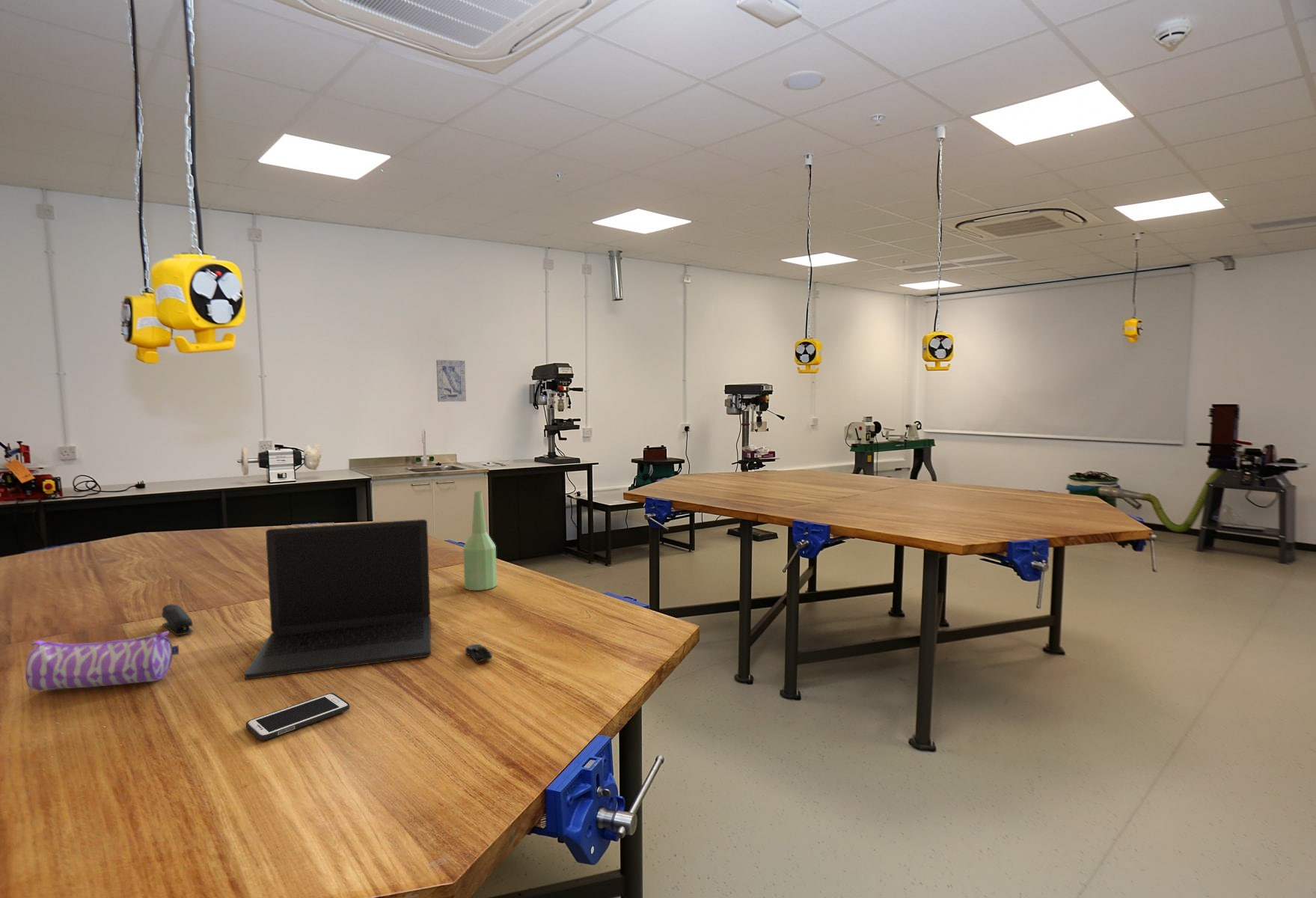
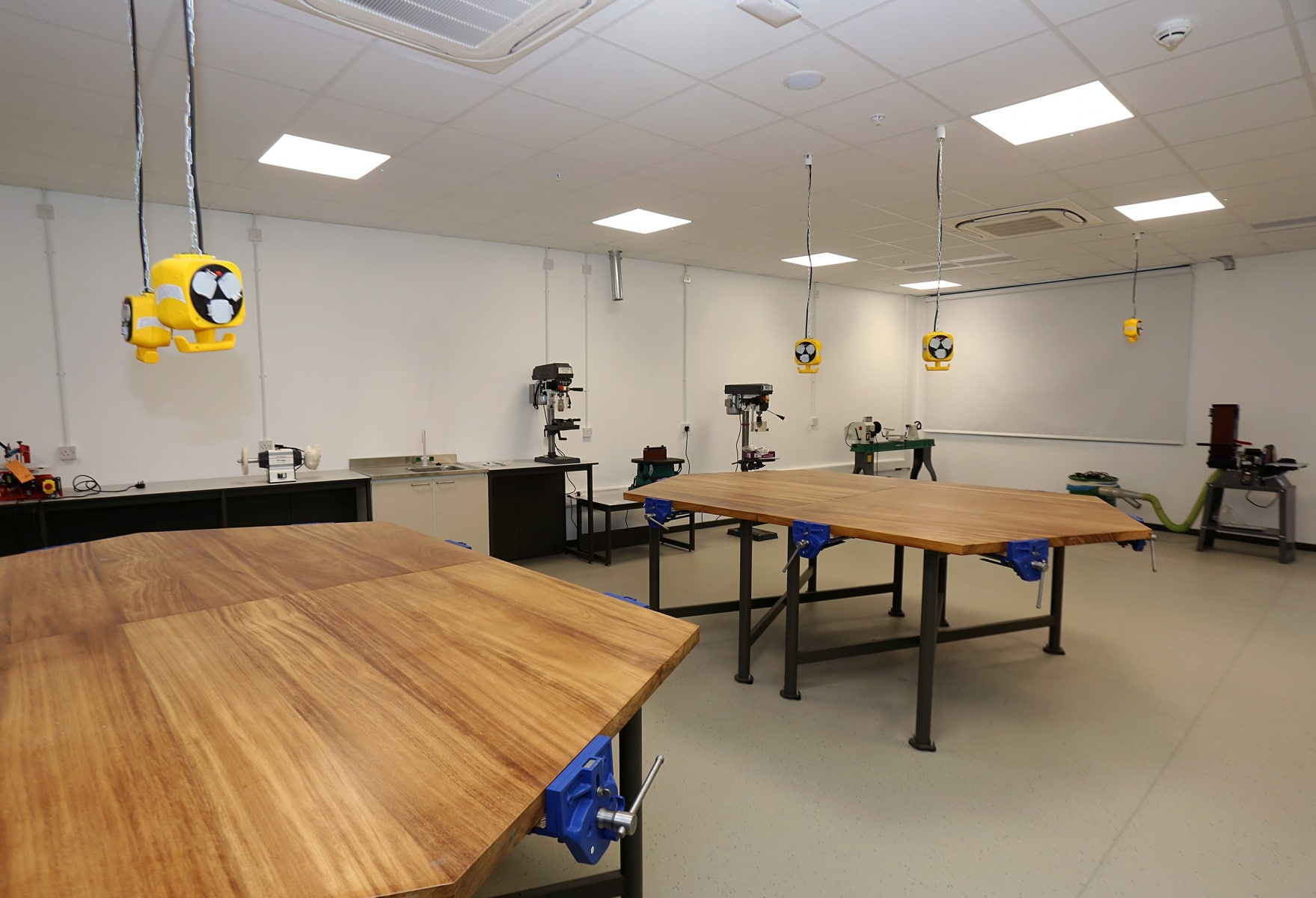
- computer mouse [465,644,493,663]
- pencil case [25,630,180,691]
- laptop [244,519,432,680]
- wall art [435,359,467,403]
- stapler [161,603,195,636]
- cell phone [245,692,351,741]
- bottle [462,491,498,591]
